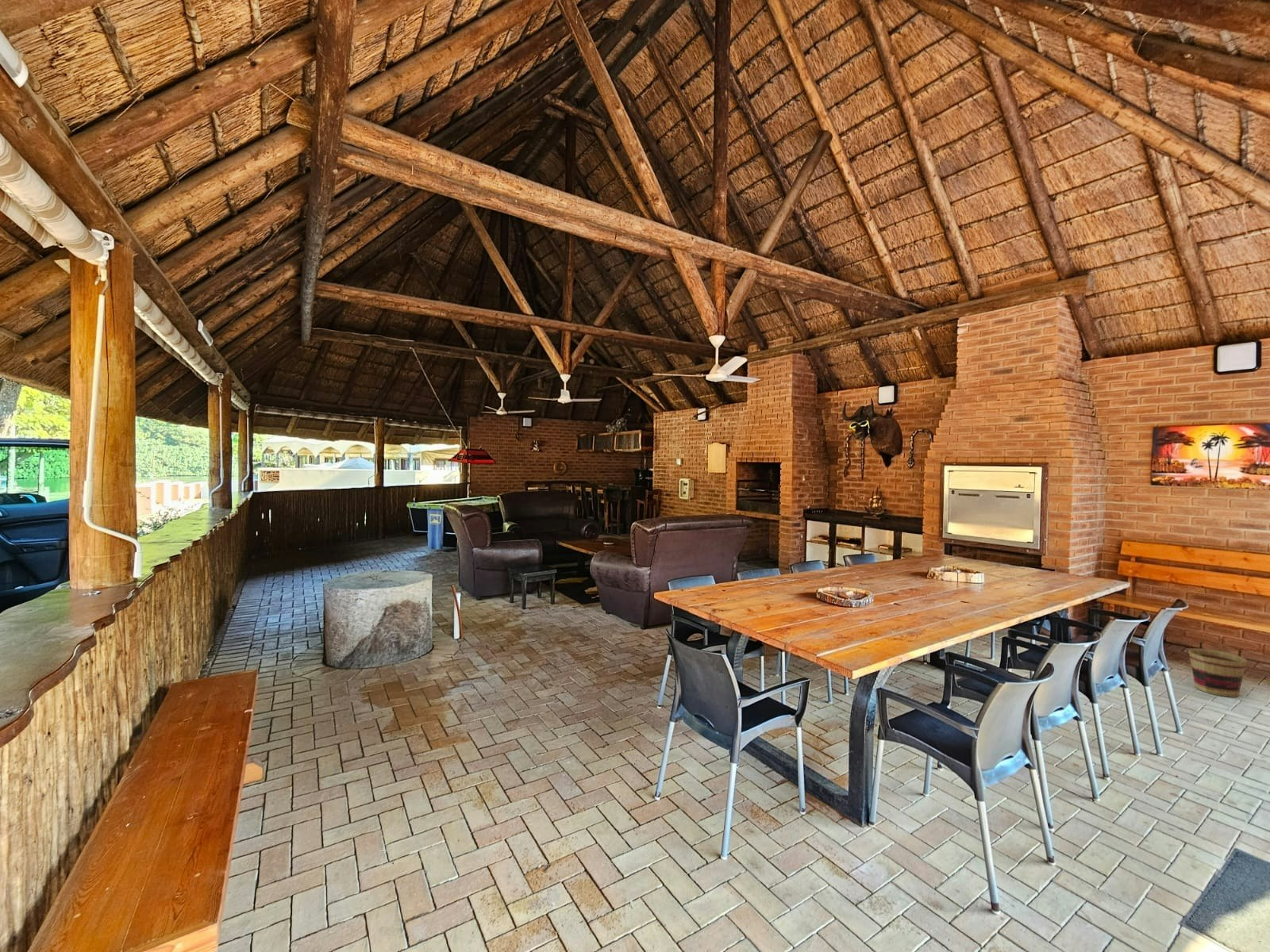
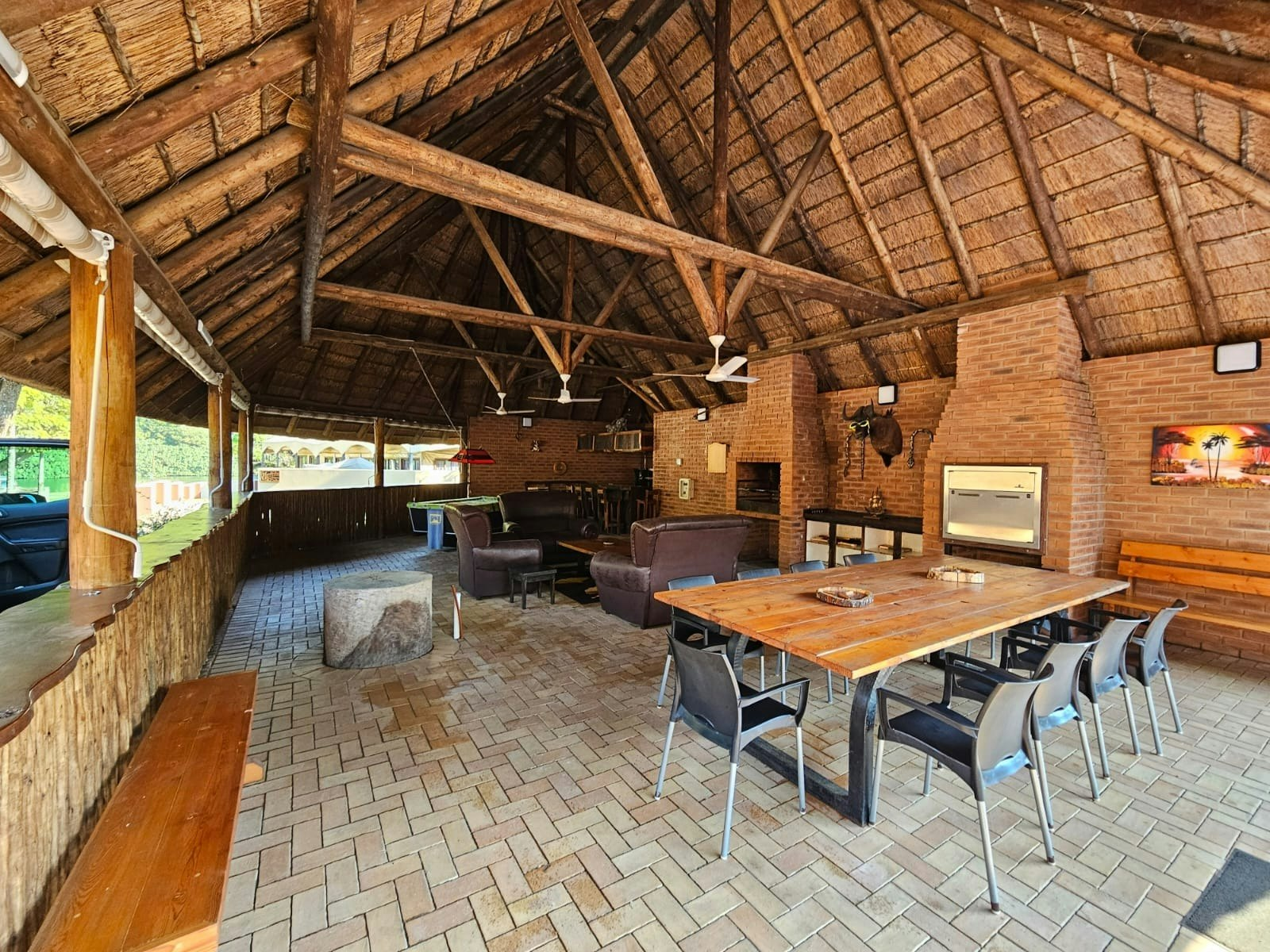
- basket [1187,647,1248,698]
